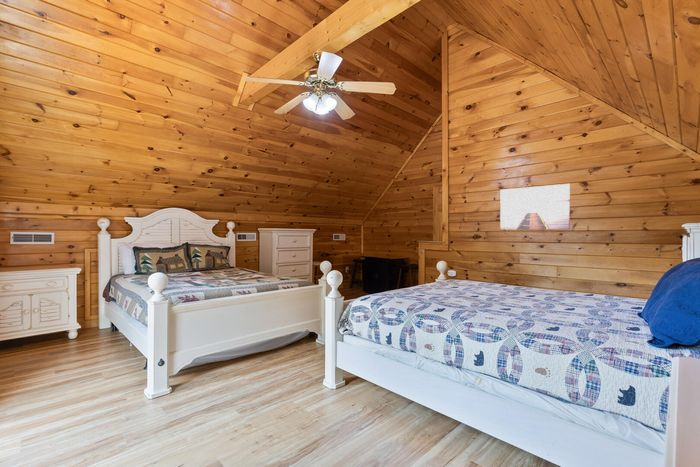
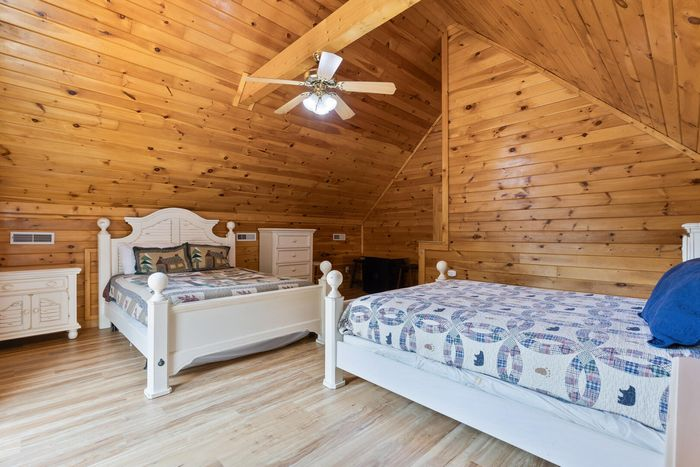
- wall art [499,183,571,231]
